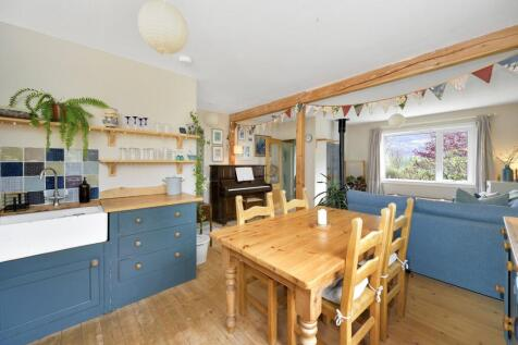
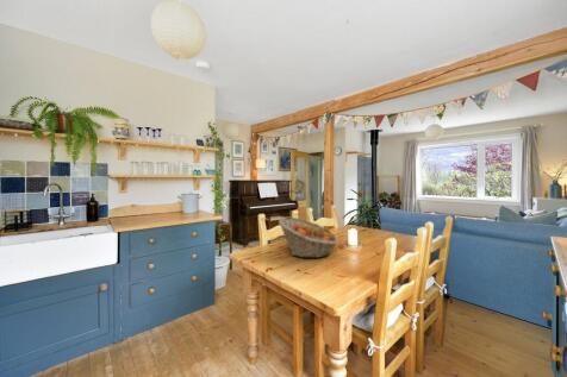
+ fruit basket [278,215,339,259]
